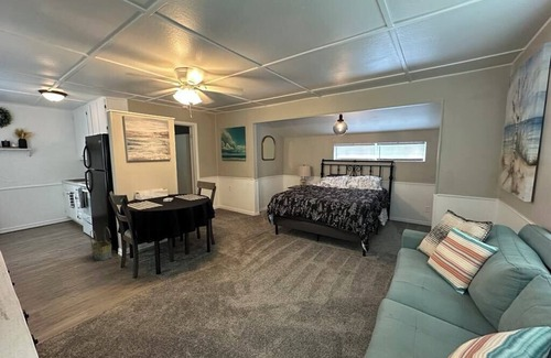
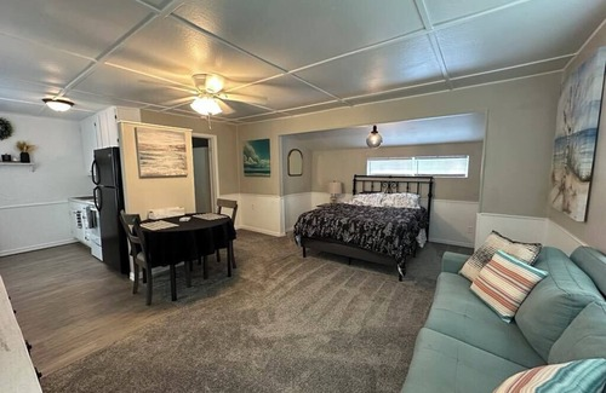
- basket [89,227,114,262]
